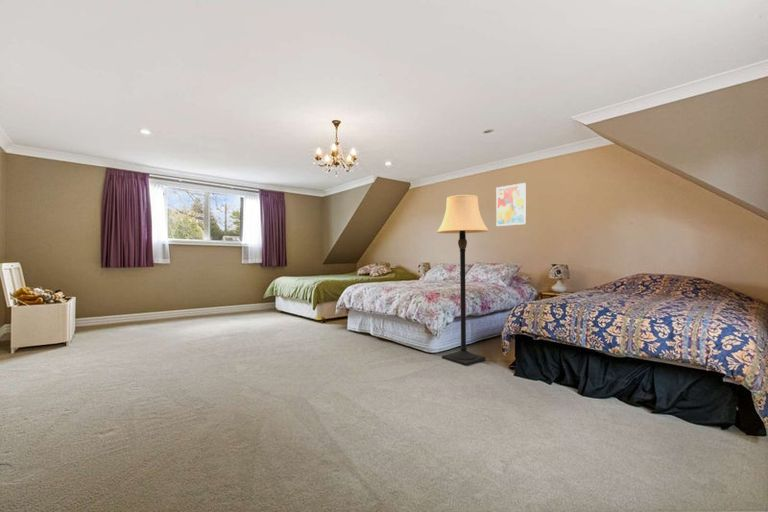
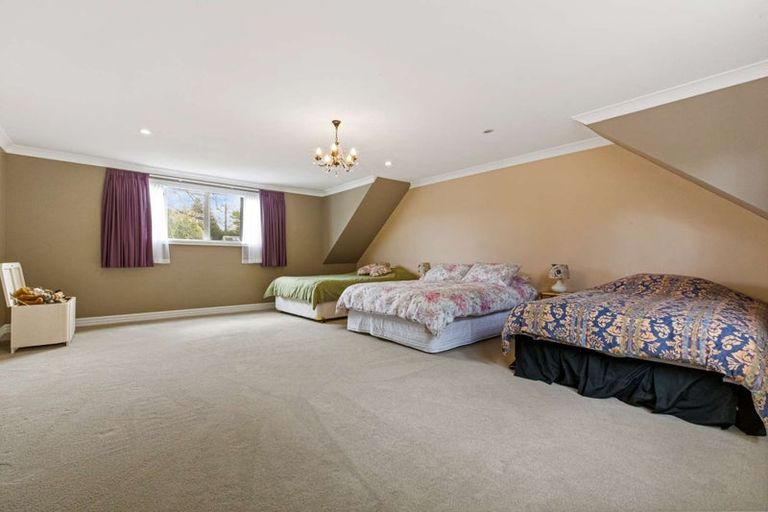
- lamp [436,194,490,367]
- wall art [495,182,527,227]
